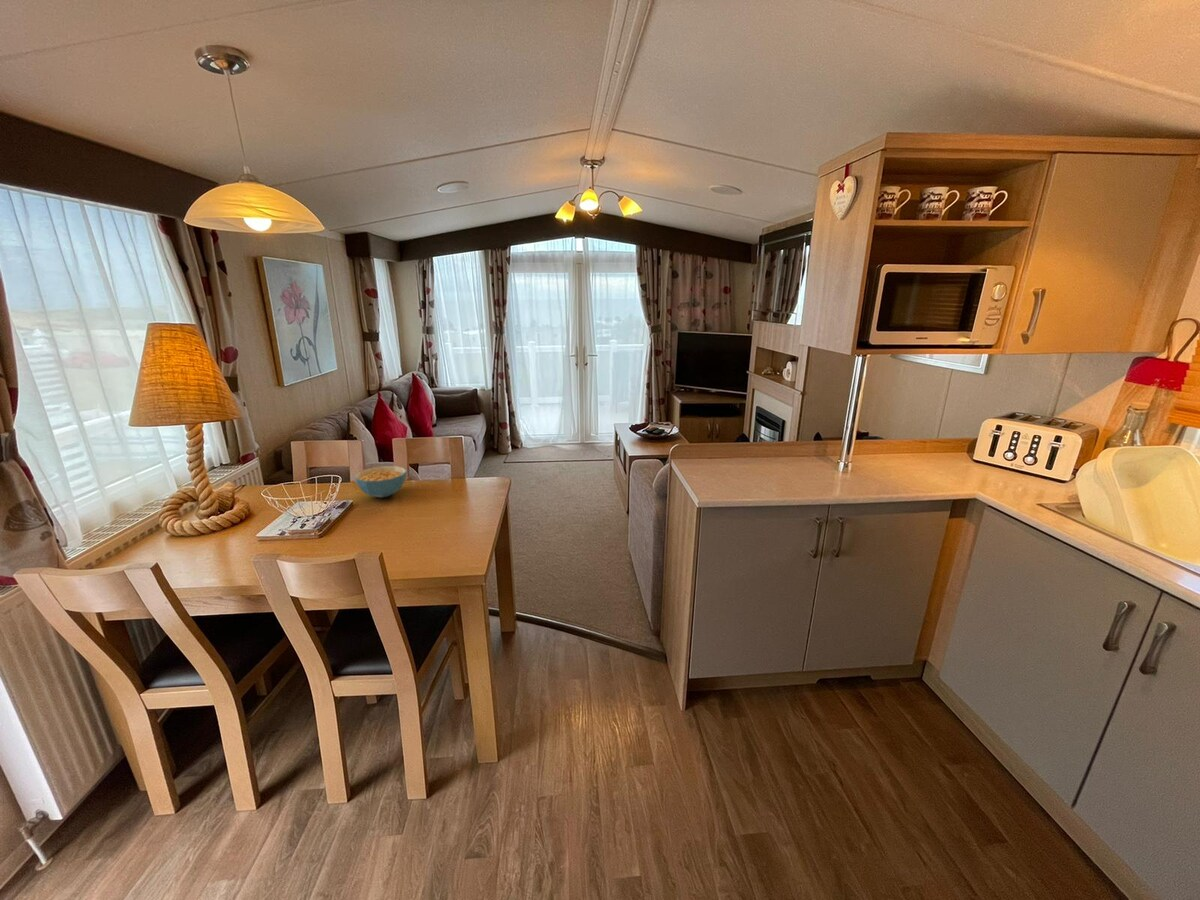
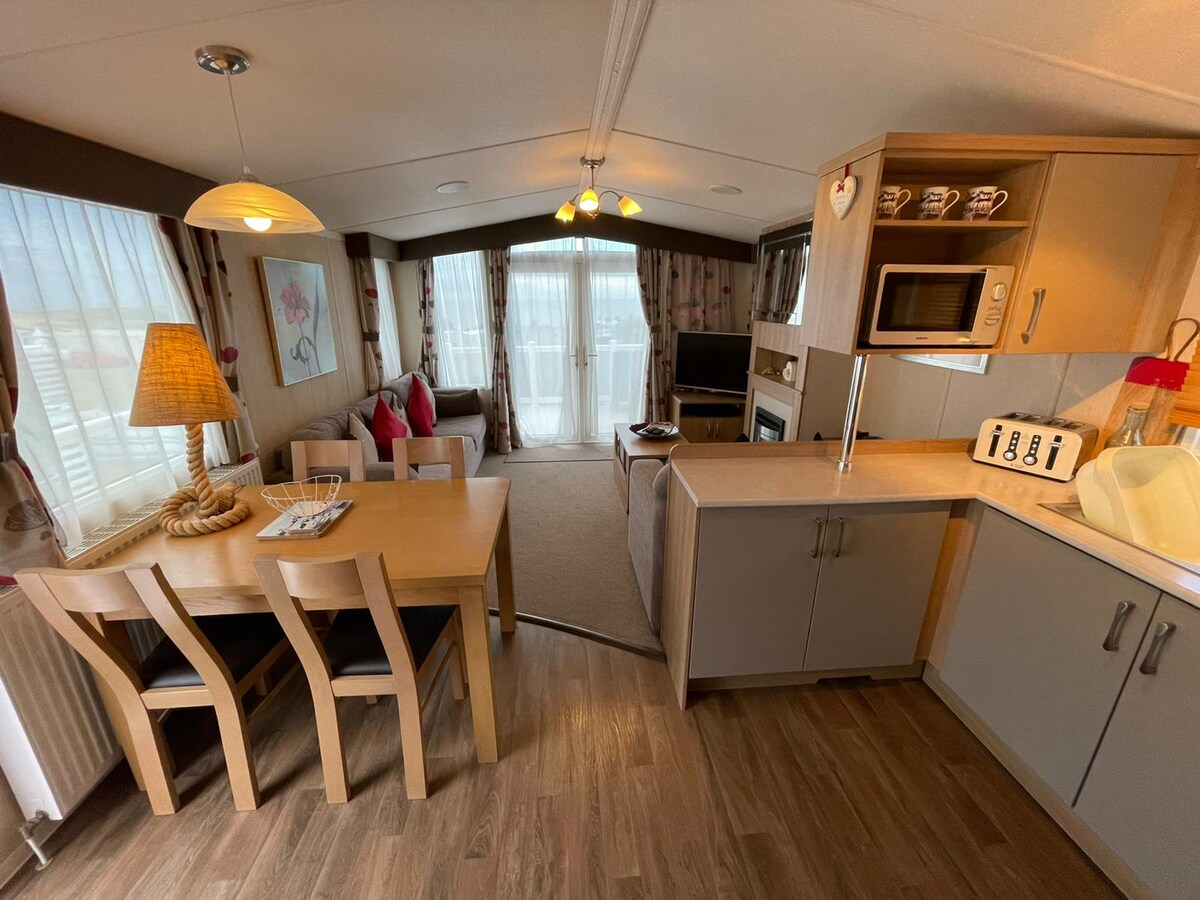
- cereal bowl [353,465,408,499]
